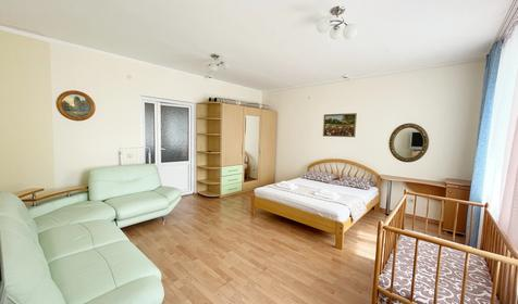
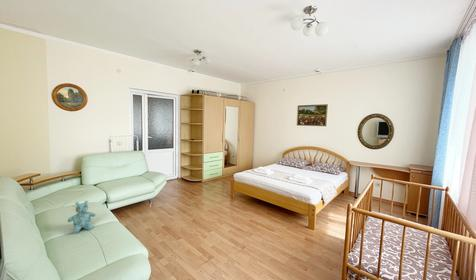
+ stuffed bear [67,200,96,234]
